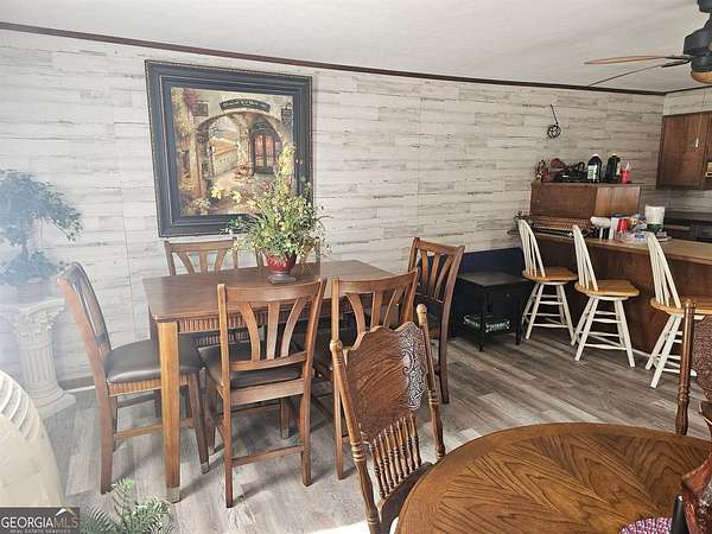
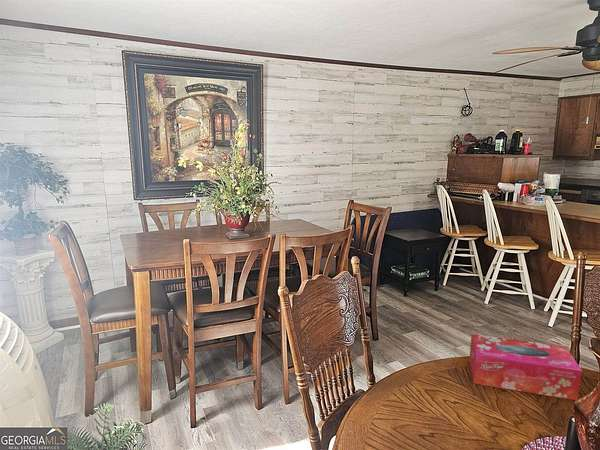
+ tissue box [468,333,583,401]
